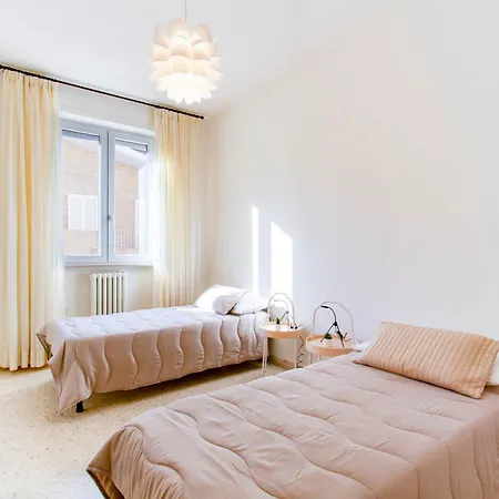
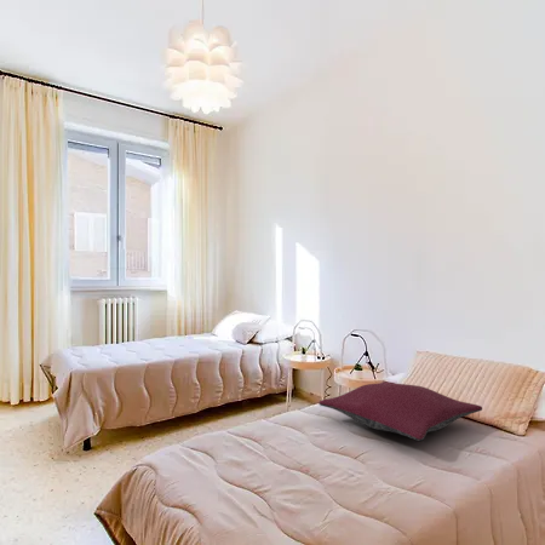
+ pillow [317,380,483,442]
